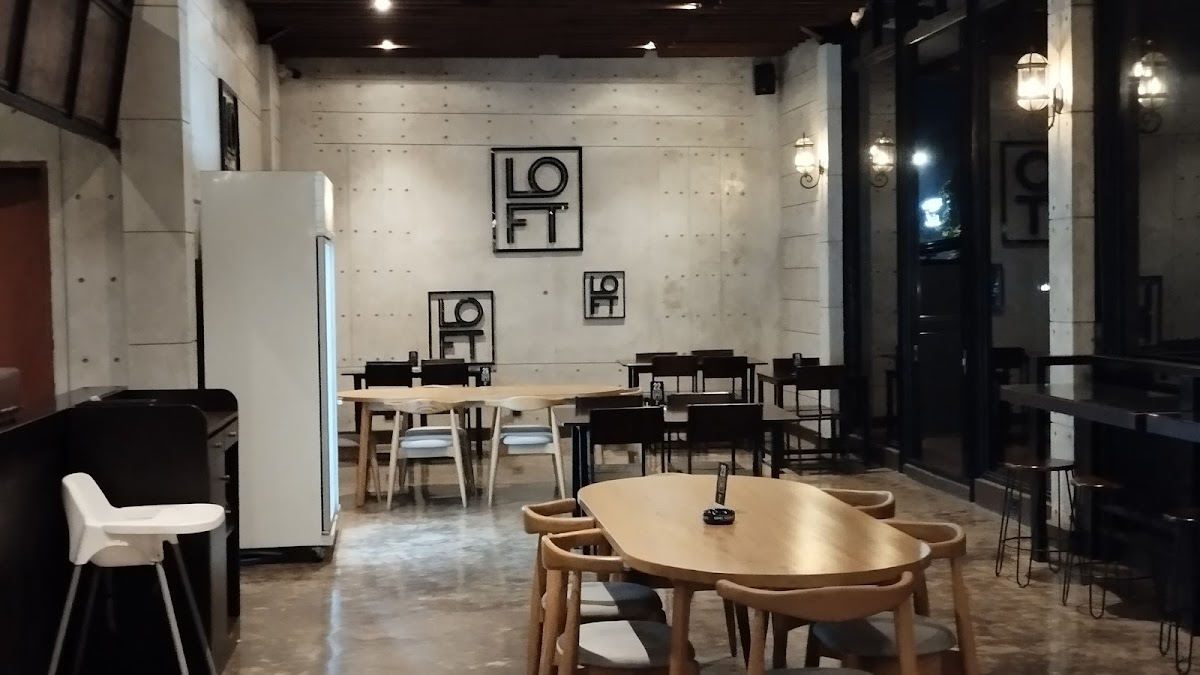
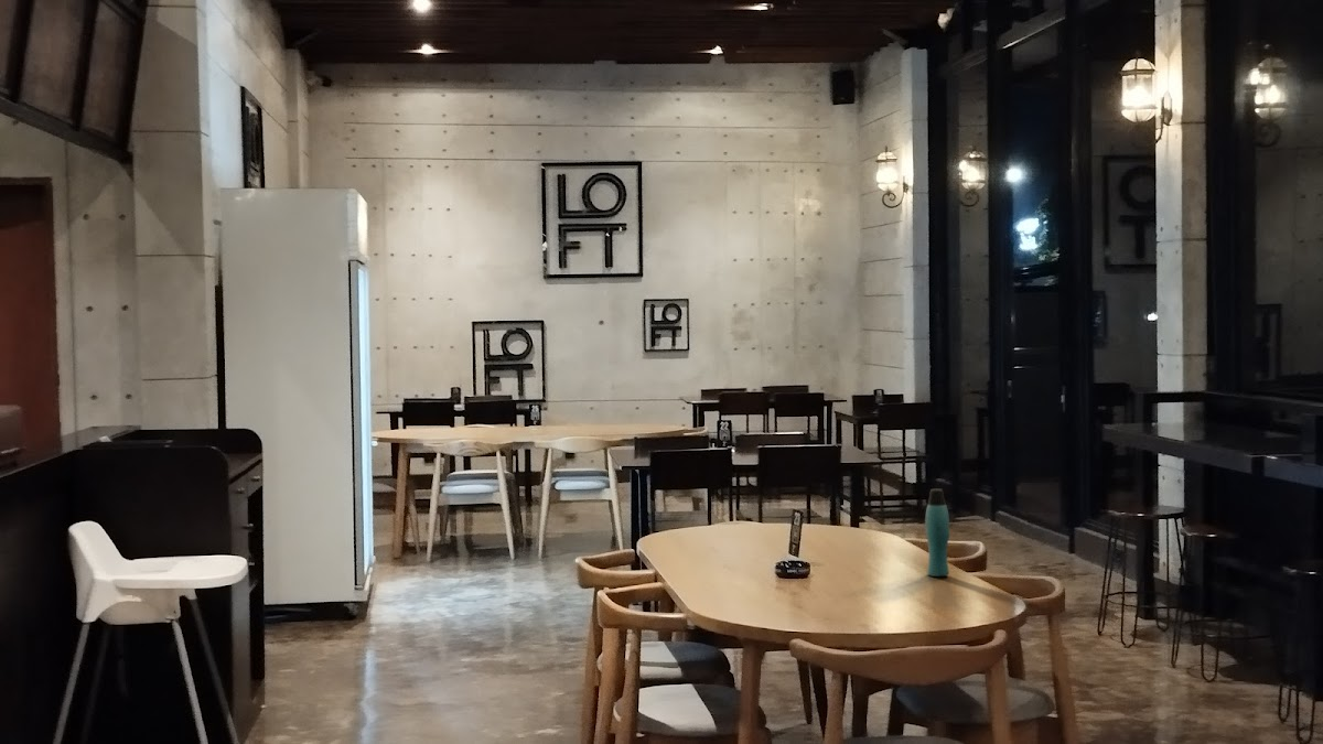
+ bottle [924,488,950,578]
